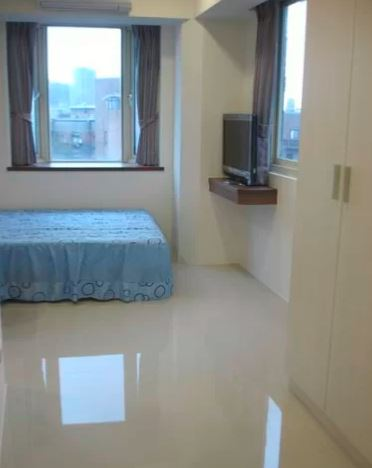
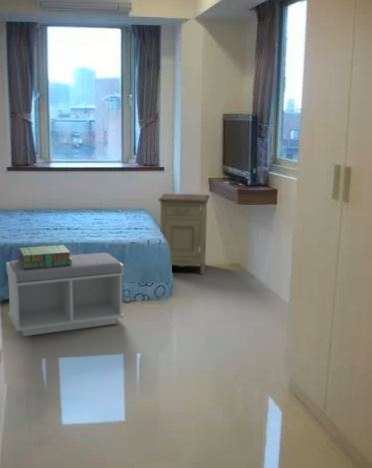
+ bench [5,252,125,337]
+ nightstand [157,193,211,275]
+ stack of books [17,244,73,269]
